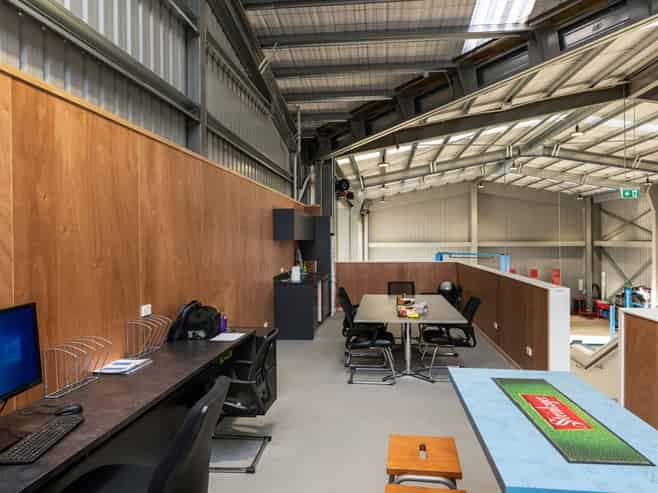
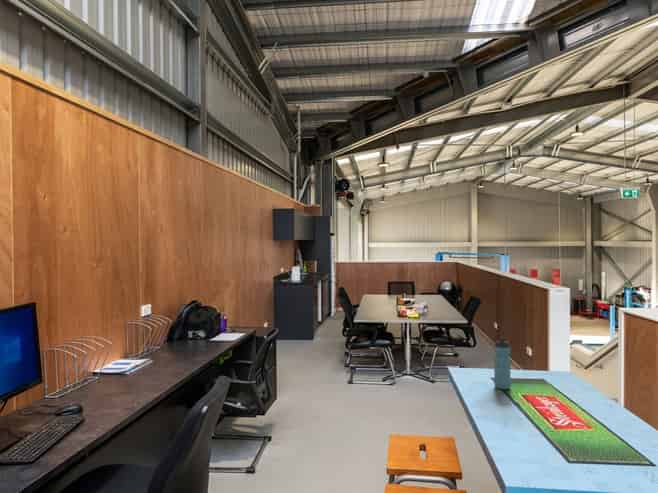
+ water bottle [493,337,512,390]
